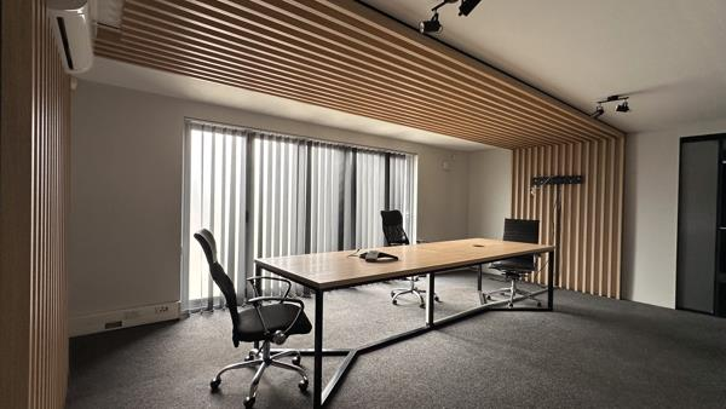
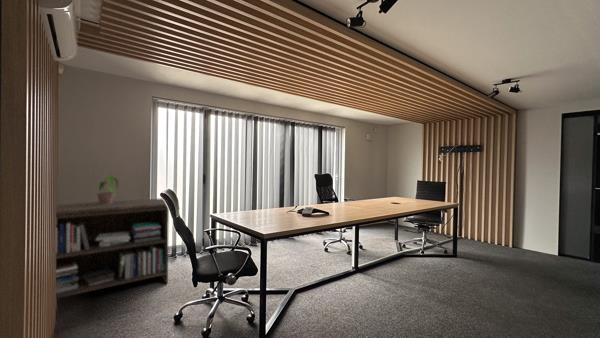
+ potted plant [94,174,119,204]
+ storage cabinet [55,197,170,299]
